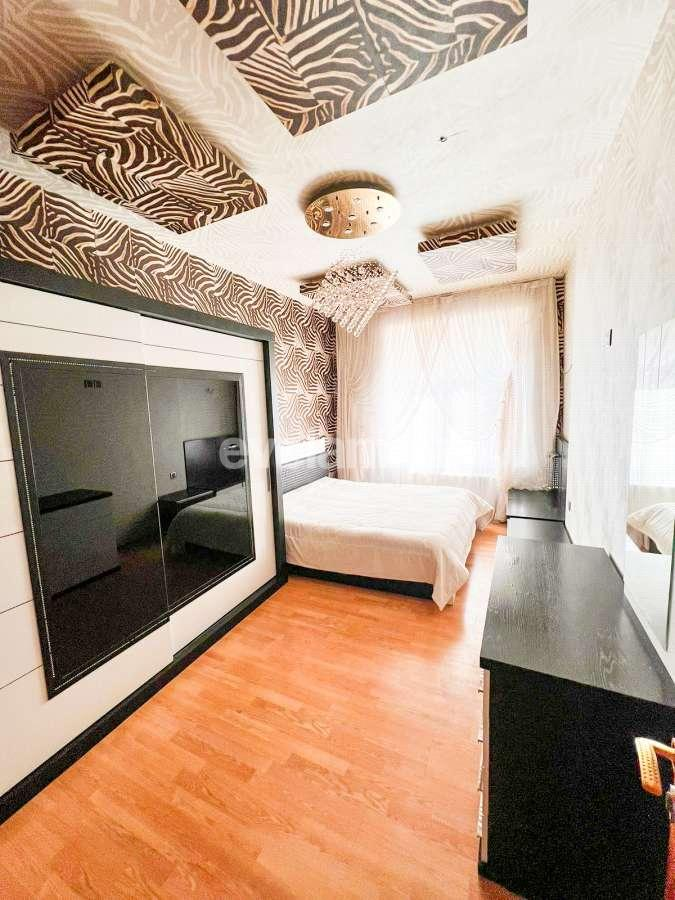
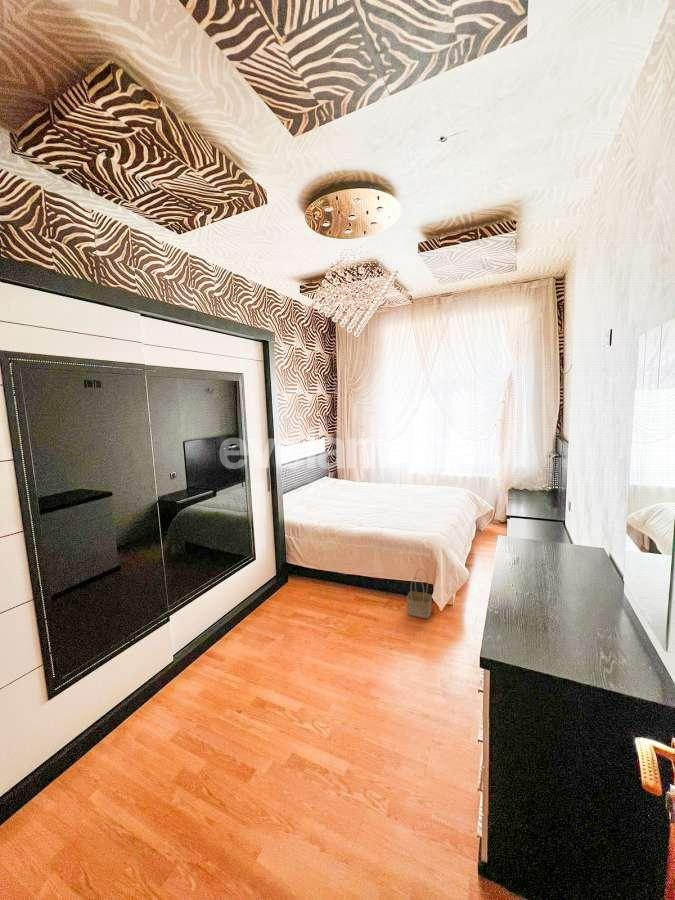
+ basket [406,567,433,620]
